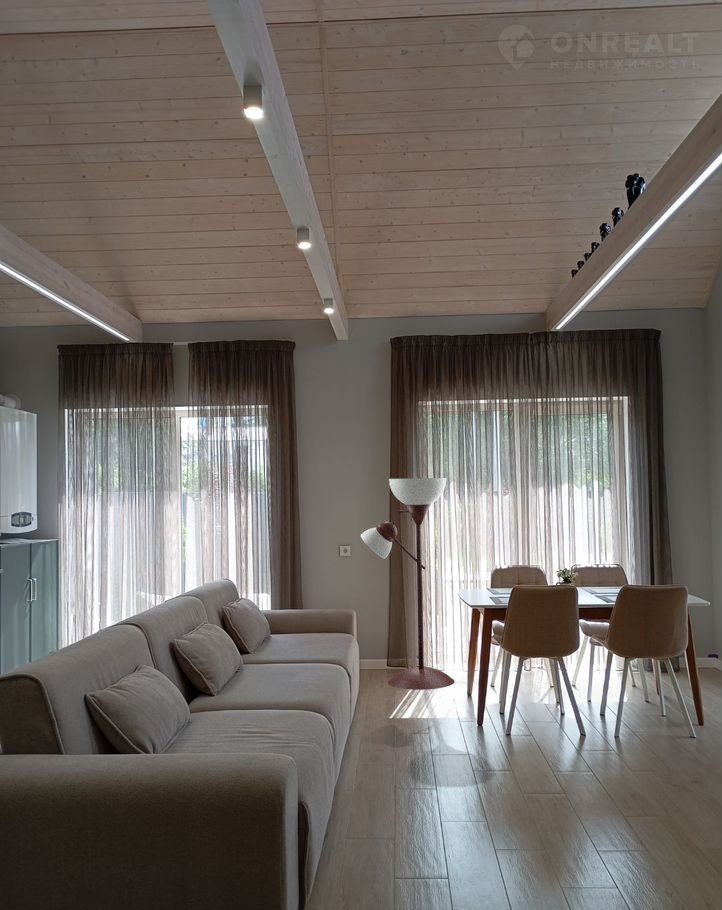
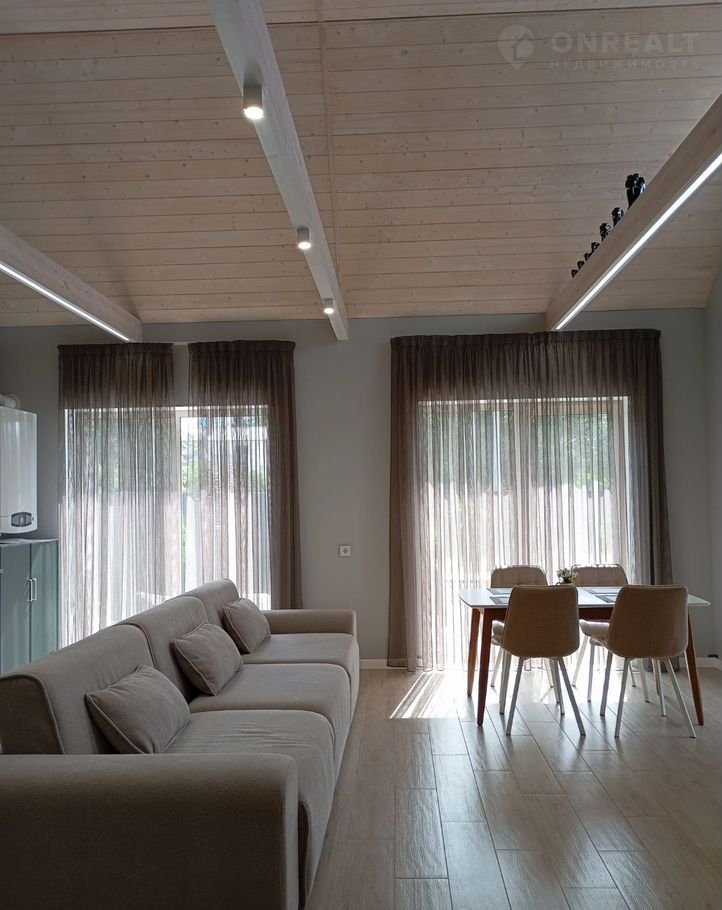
- floor lamp [360,477,456,691]
